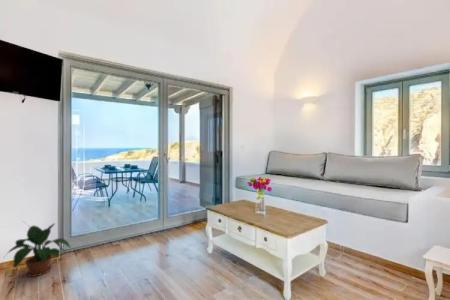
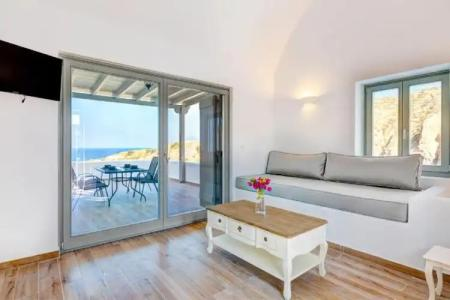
- potted plant [4,220,72,278]
